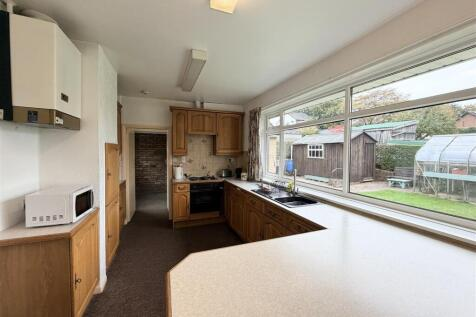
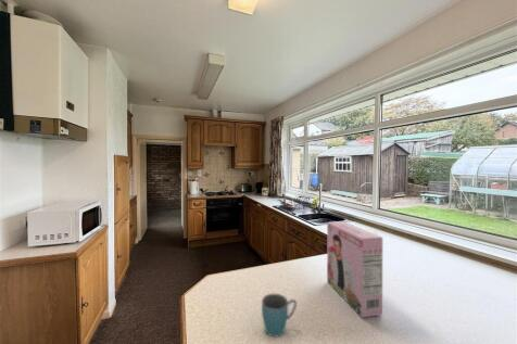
+ cereal box [326,220,383,318]
+ mug [261,293,298,337]
